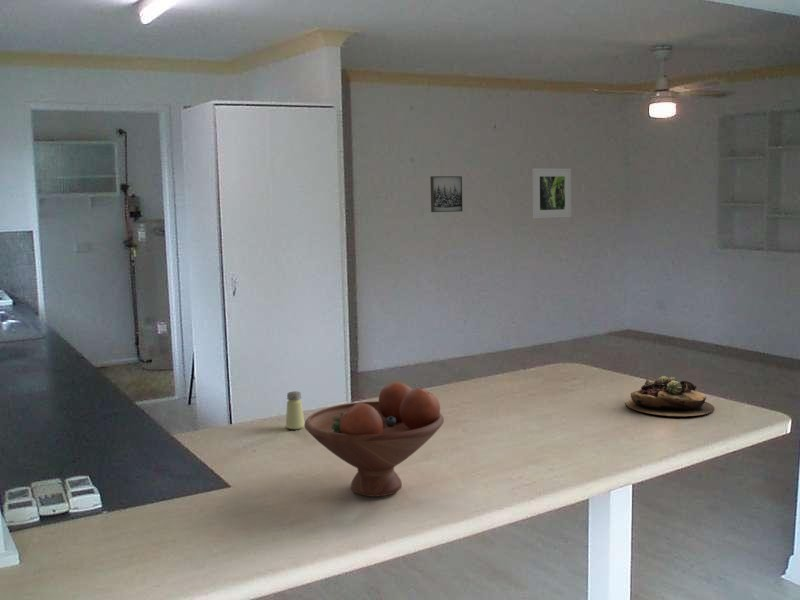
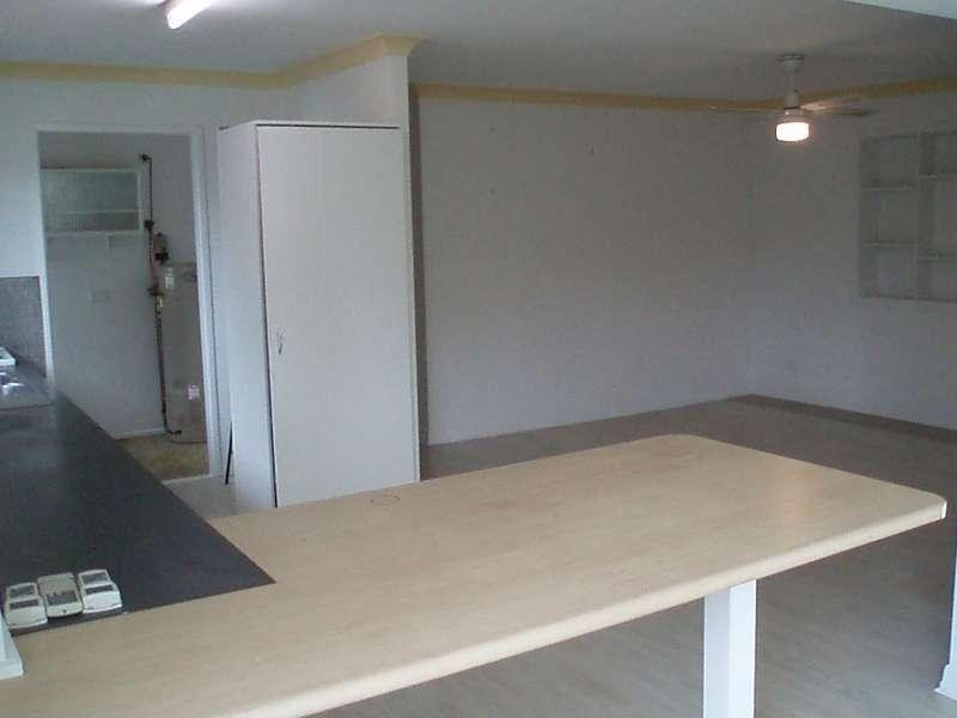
- saltshaker [285,390,305,430]
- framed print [531,167,572,219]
- wall art [429,175,464,213]
- succulent plant [625,375,715,417]
- fruit bowl [303,381,445,498]
